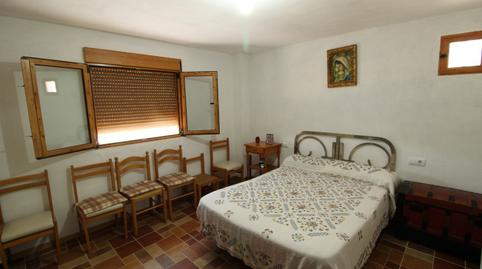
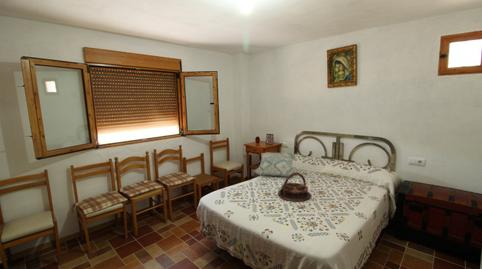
+ serving tray [277,171,312,202]
+ decorative pillow [253,152,297,178]
